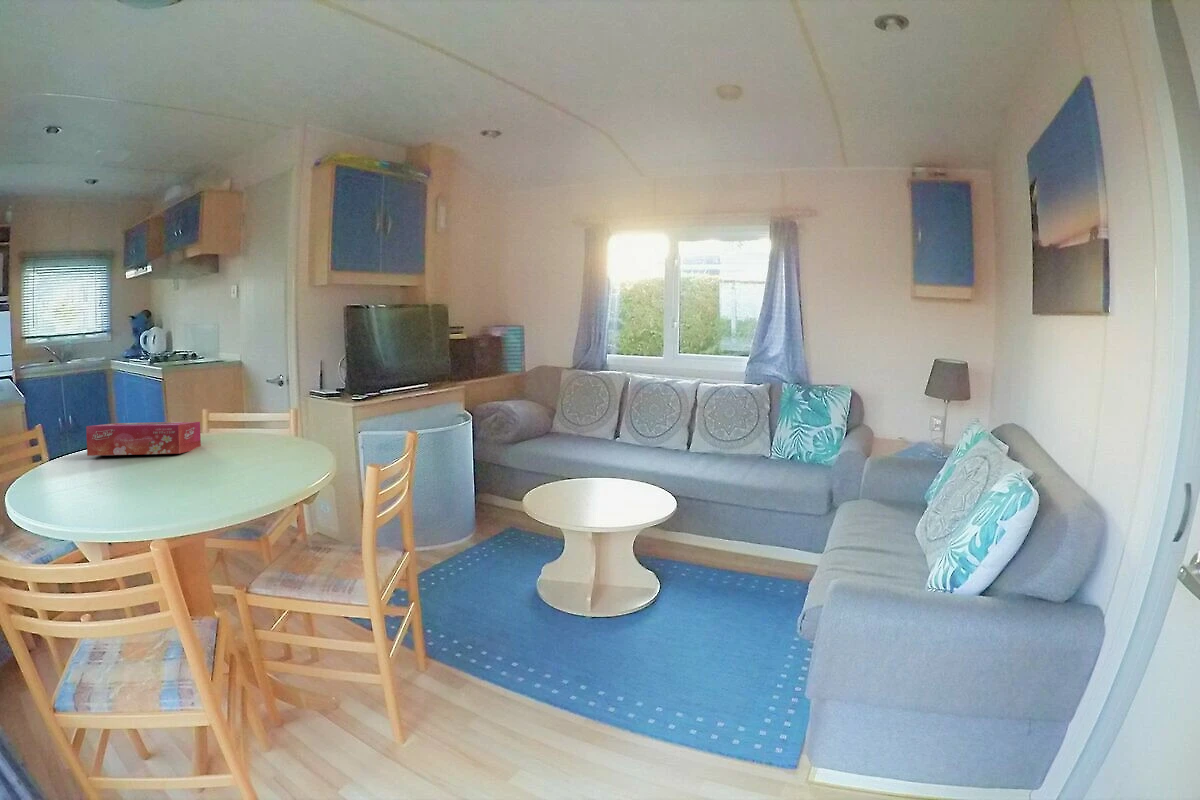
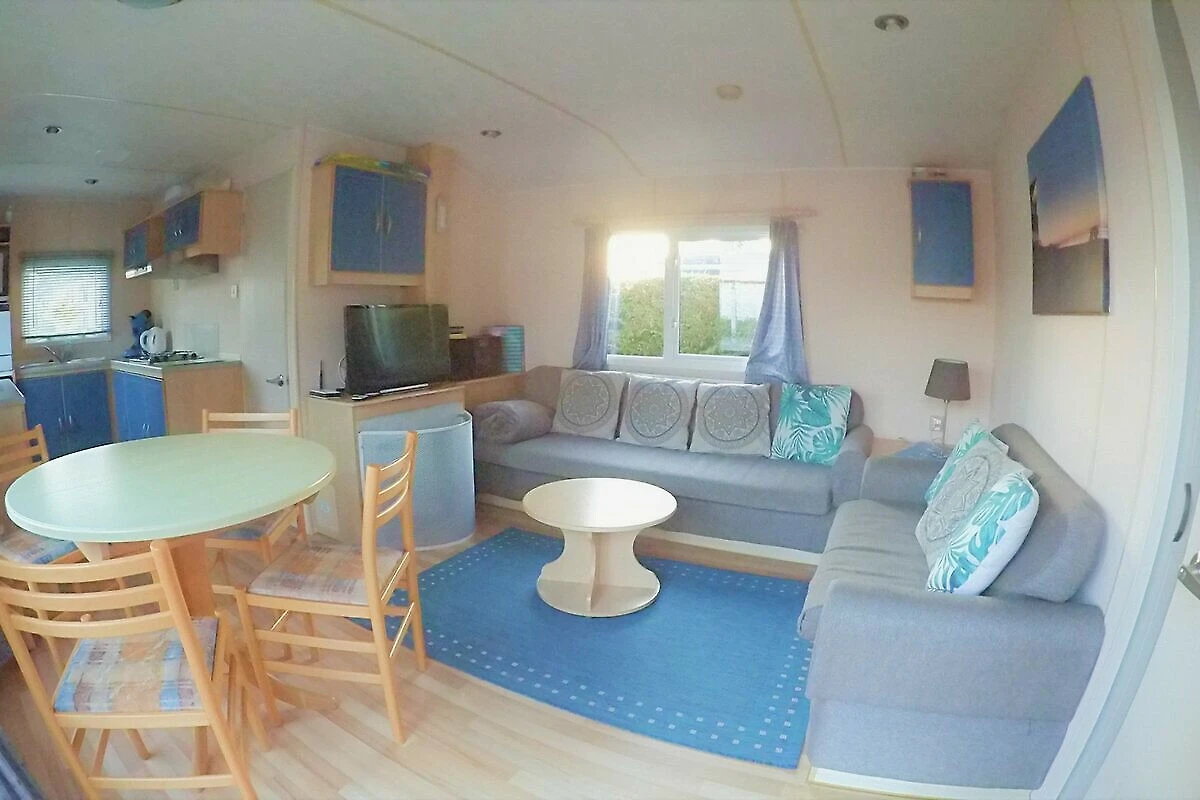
- tissue box [85,421,202,457]
